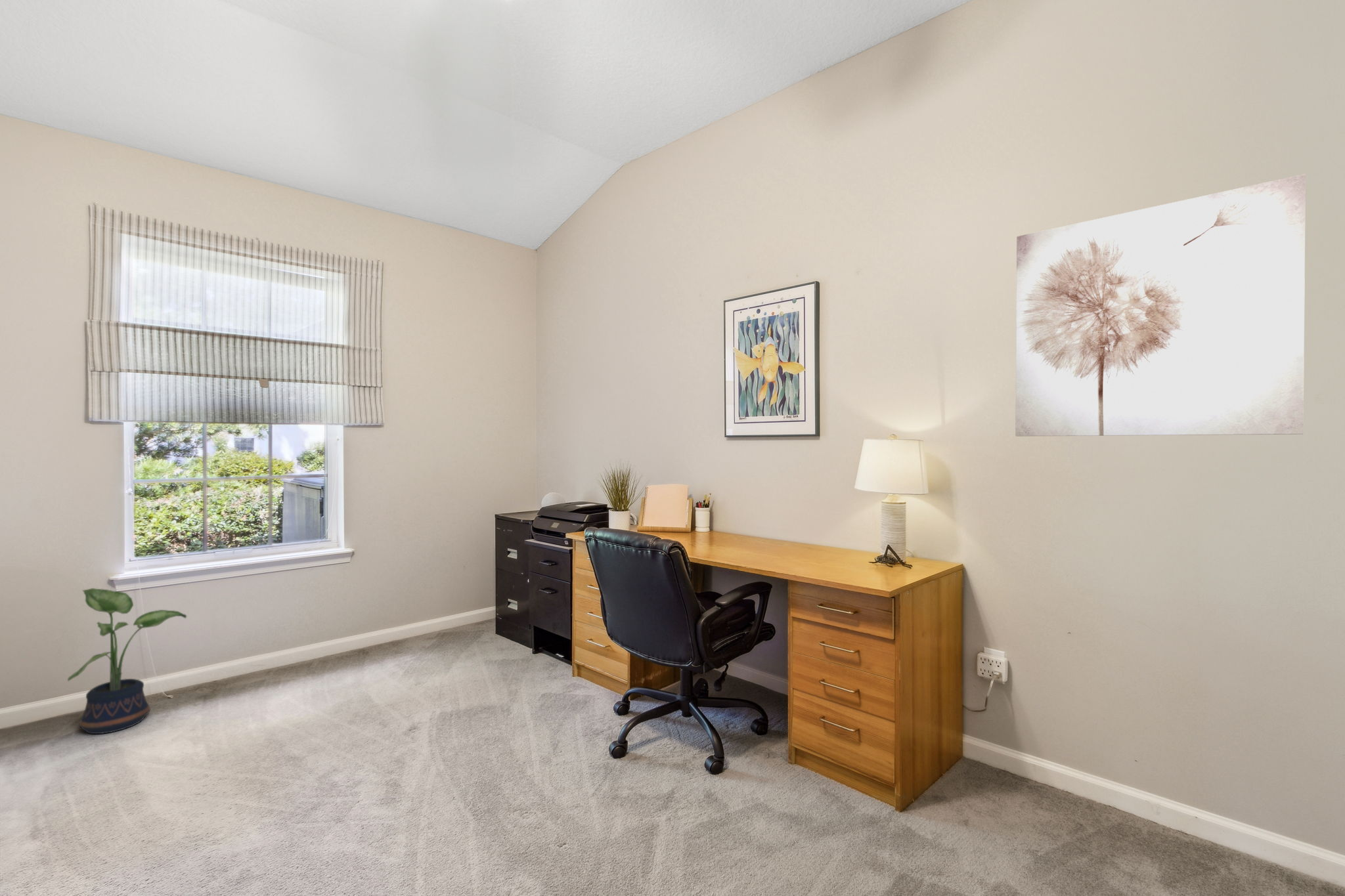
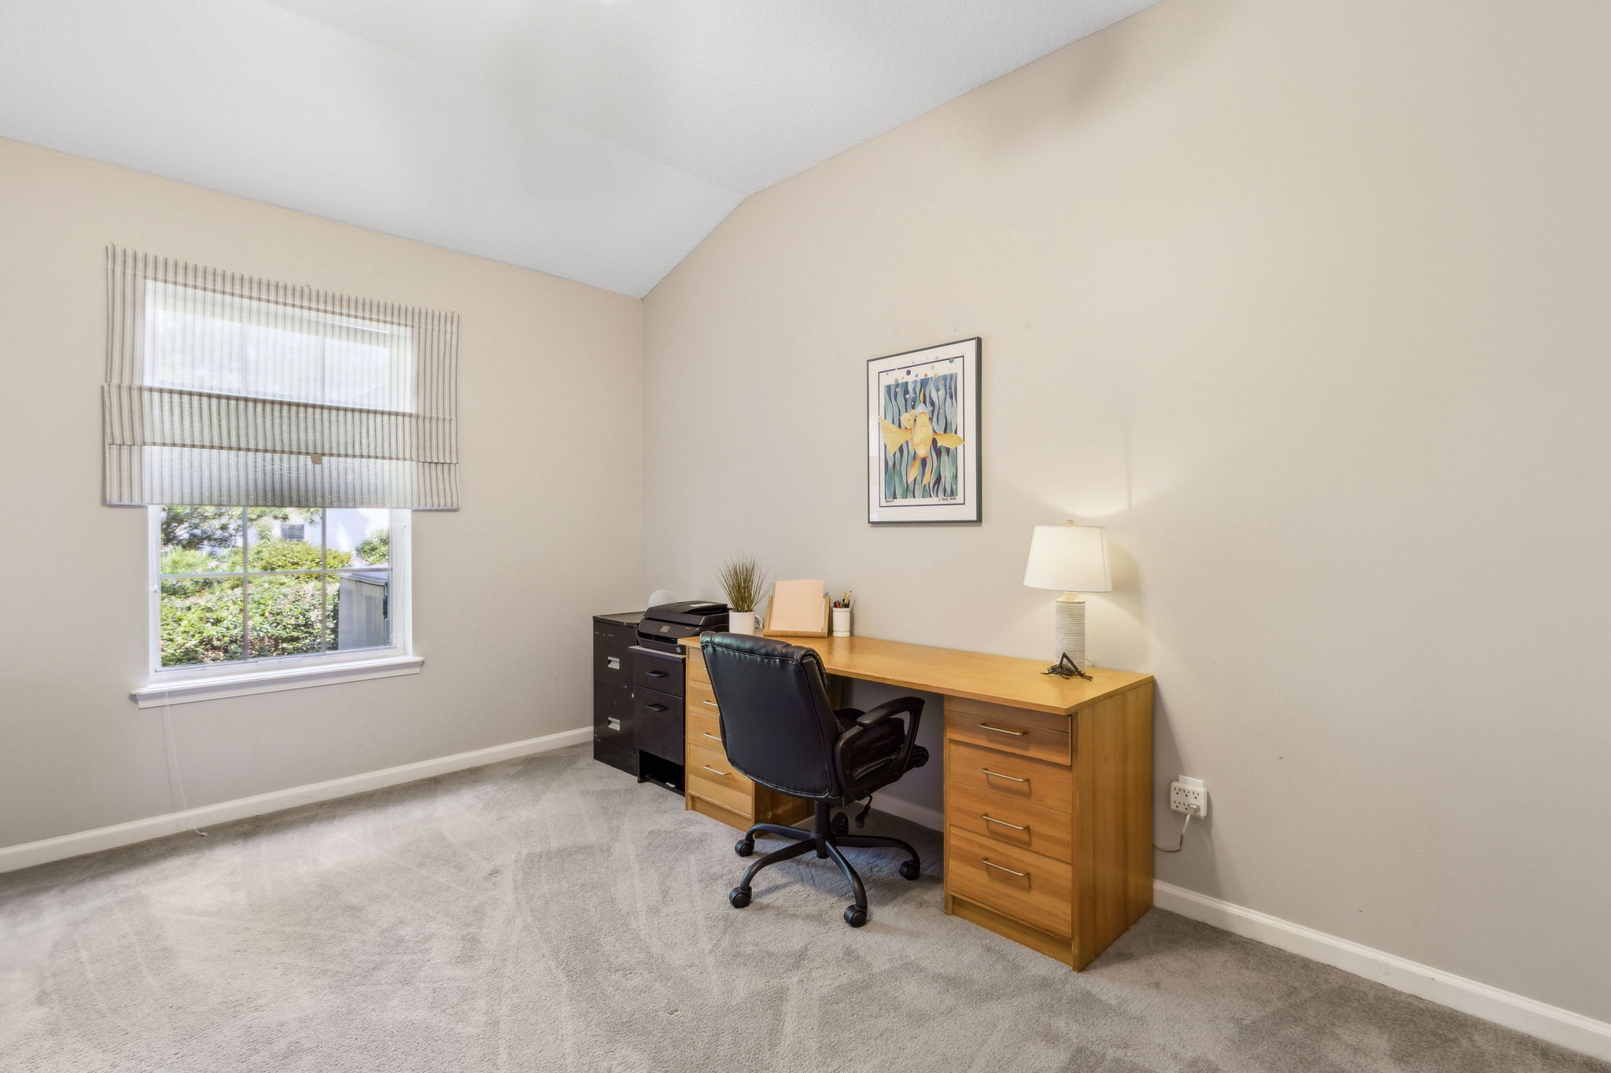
- potted plant [67,587,187,735]
- wall art [1015,173,1306,437]
